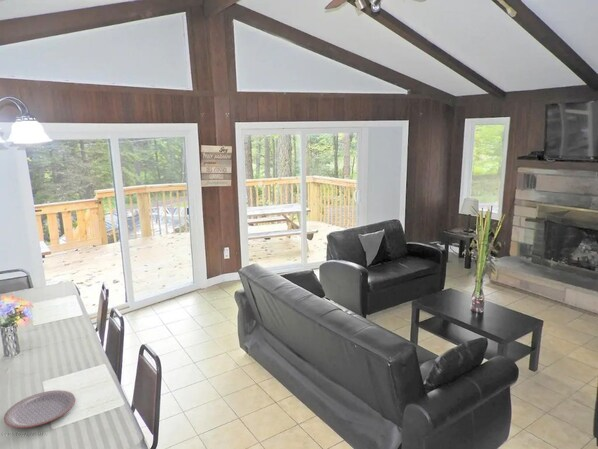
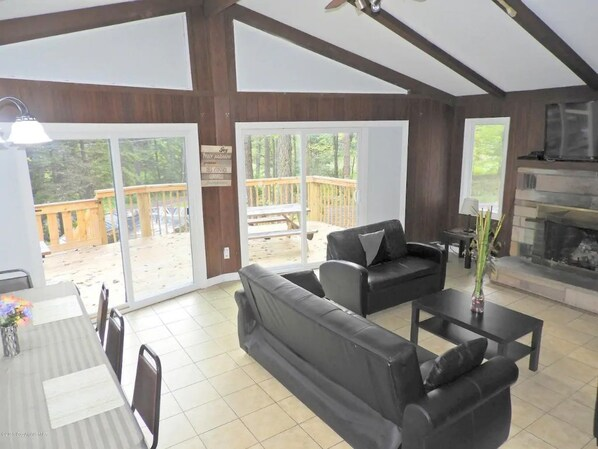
- plate [3,389,76,429]
